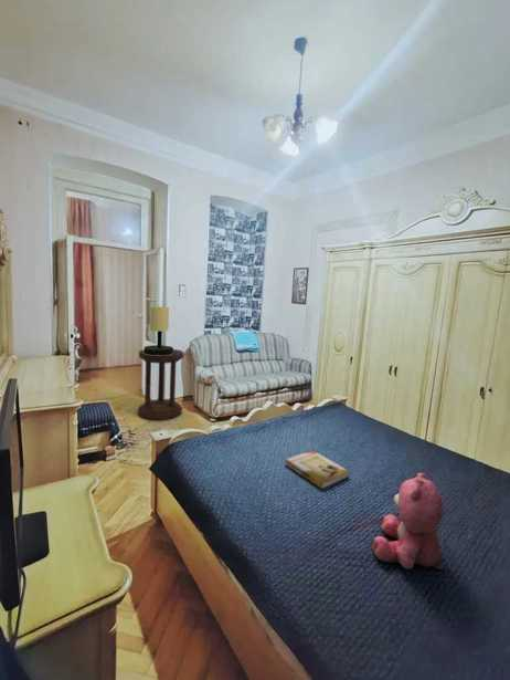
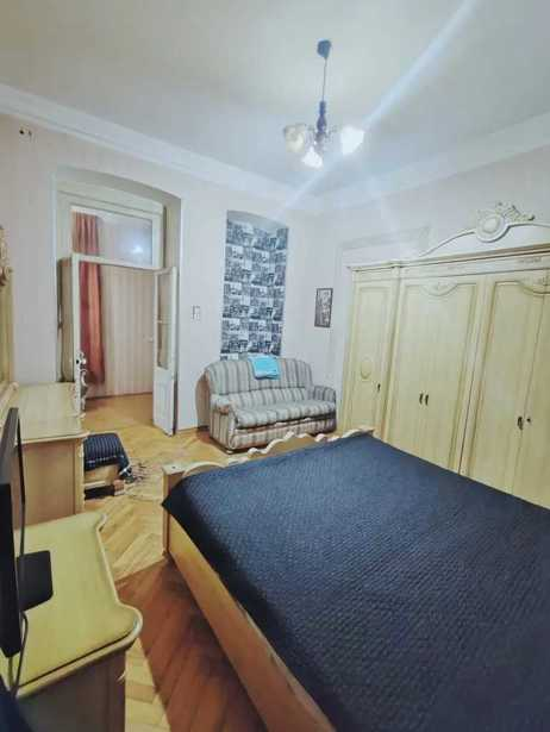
- book [284,449,350,490]
- teddy bear [372,472,446,572]
- side table [137,348,185,421]
- table lamp [144,305,174,355]
